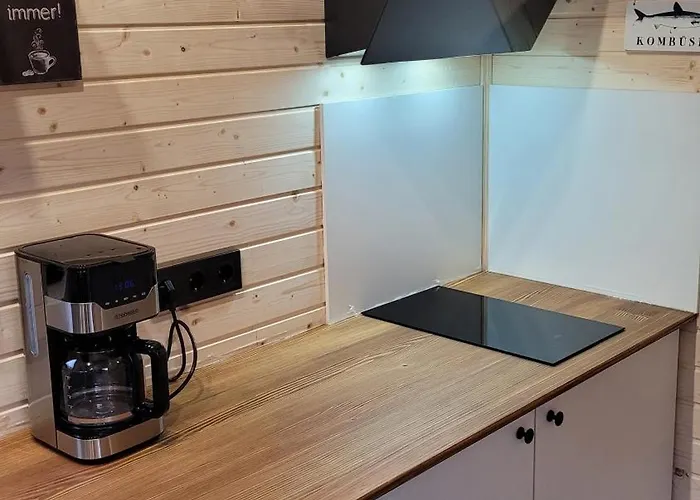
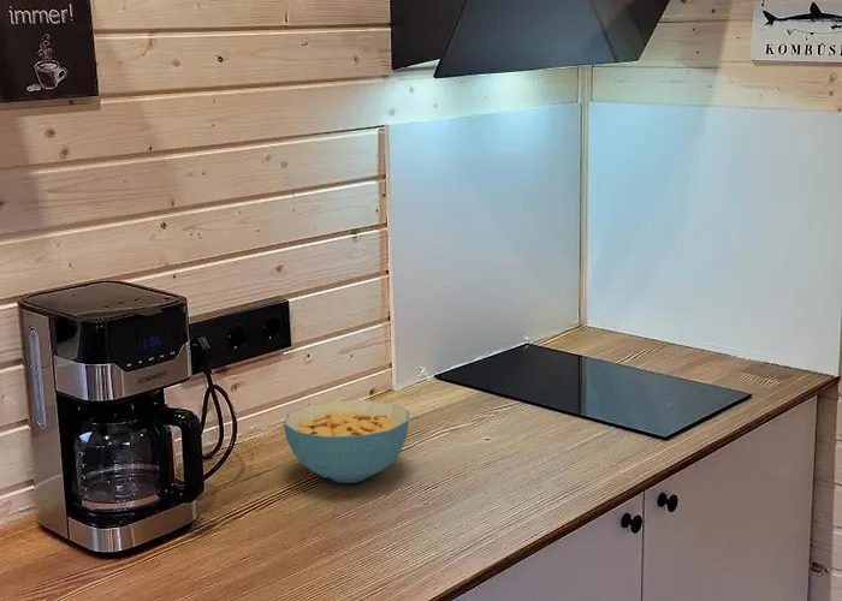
+ cereal bowl [283,399,410,484]
